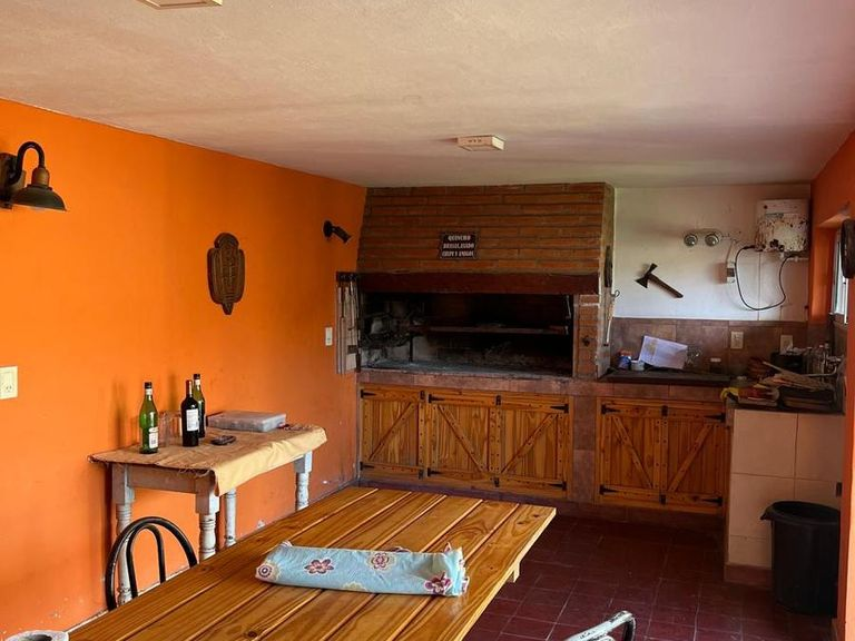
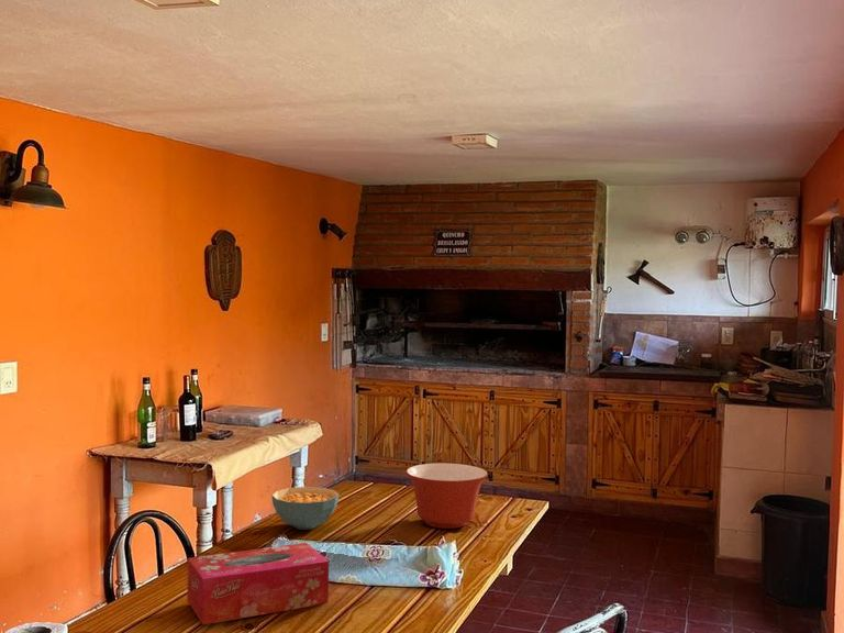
+ mixing bowl [406,463,488,530]
+ tissue box [186,542,330,625]
+ cereal bowl [270,486,340,531]
